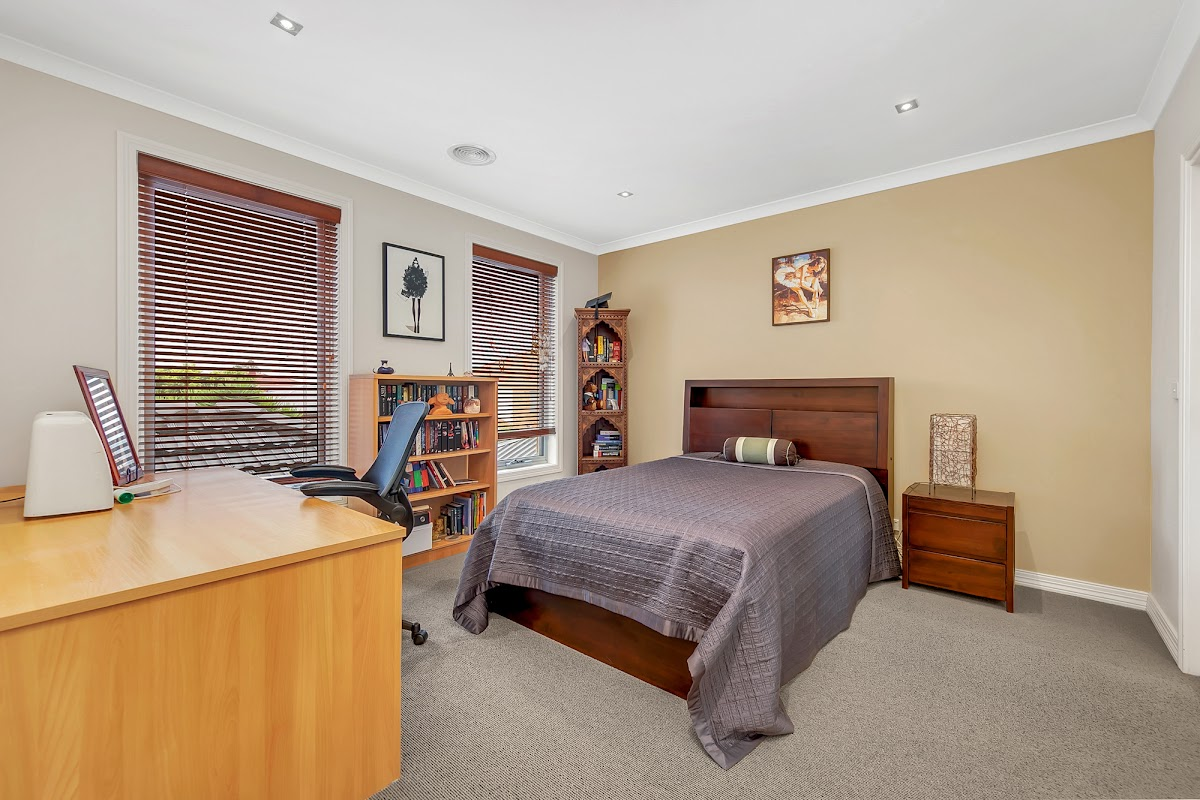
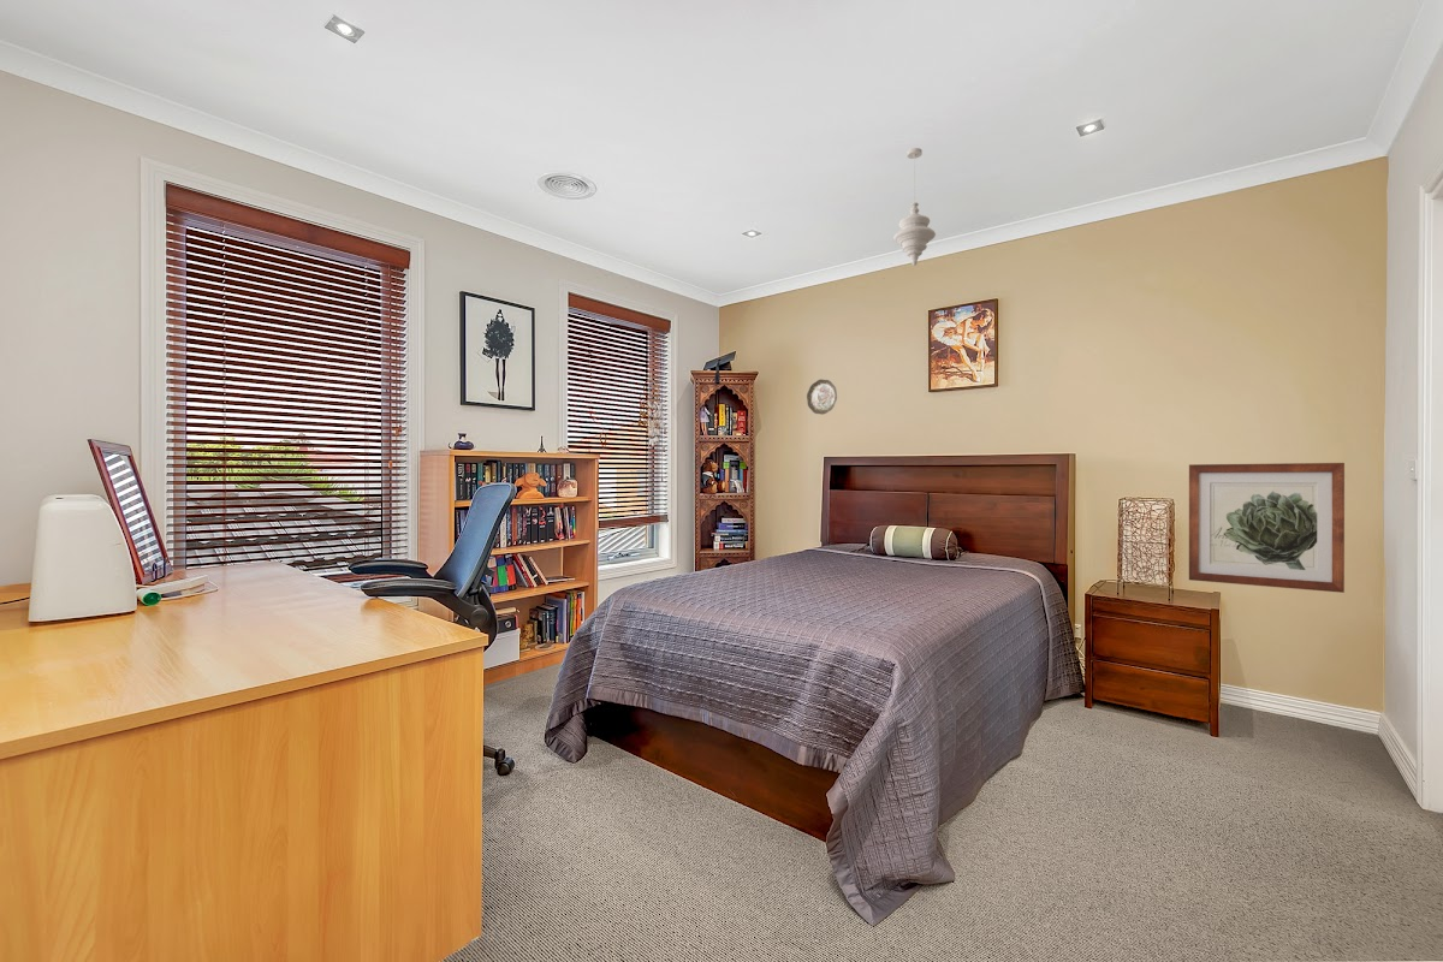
+ decorative plate [806,379,838,416]
+ wall art [1188,462,1346,594]
+ pendant light [892,147,937,267]
